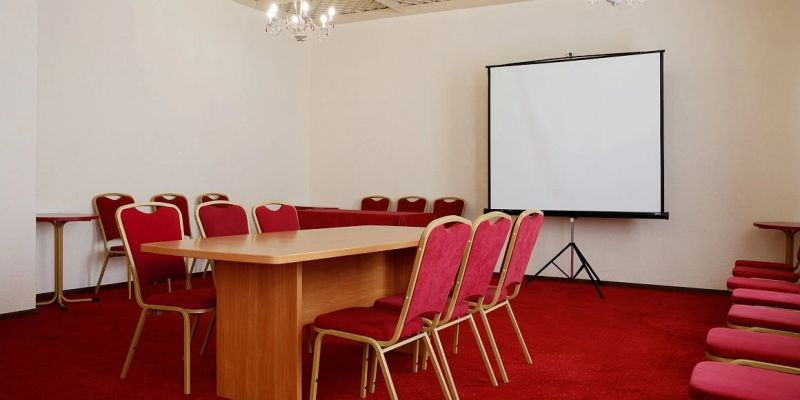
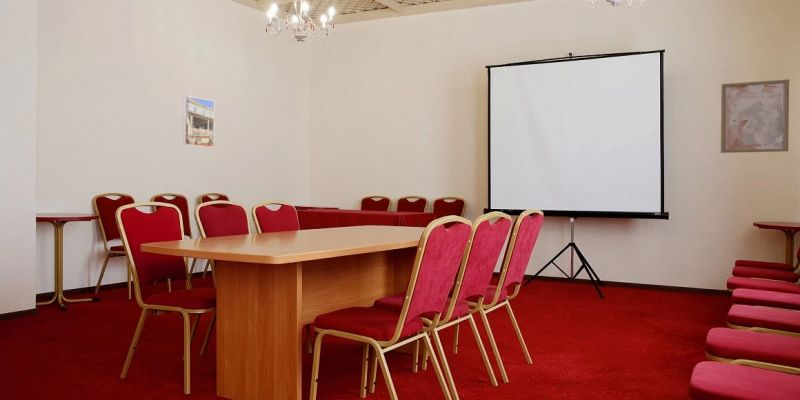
+ wall art [720,78,790,154]
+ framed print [182,95,215,148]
